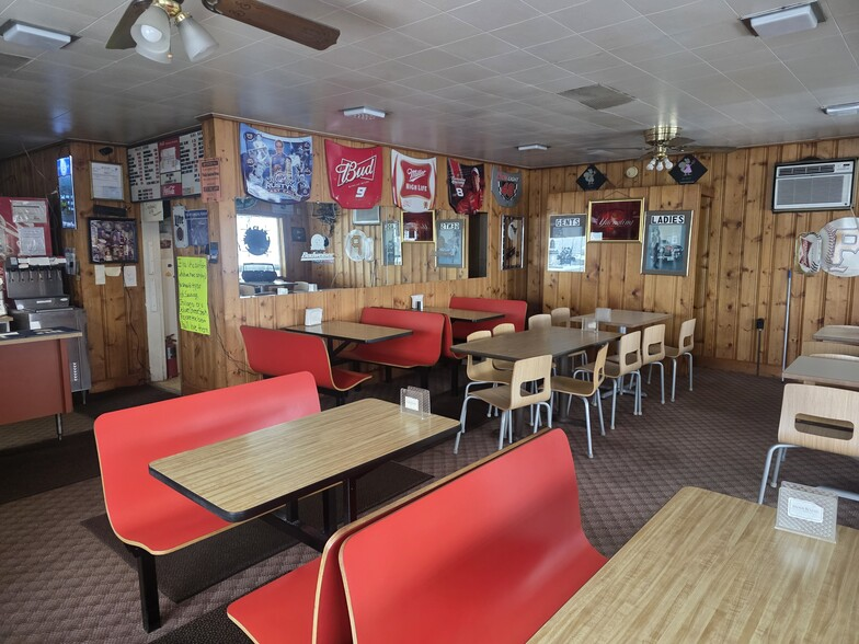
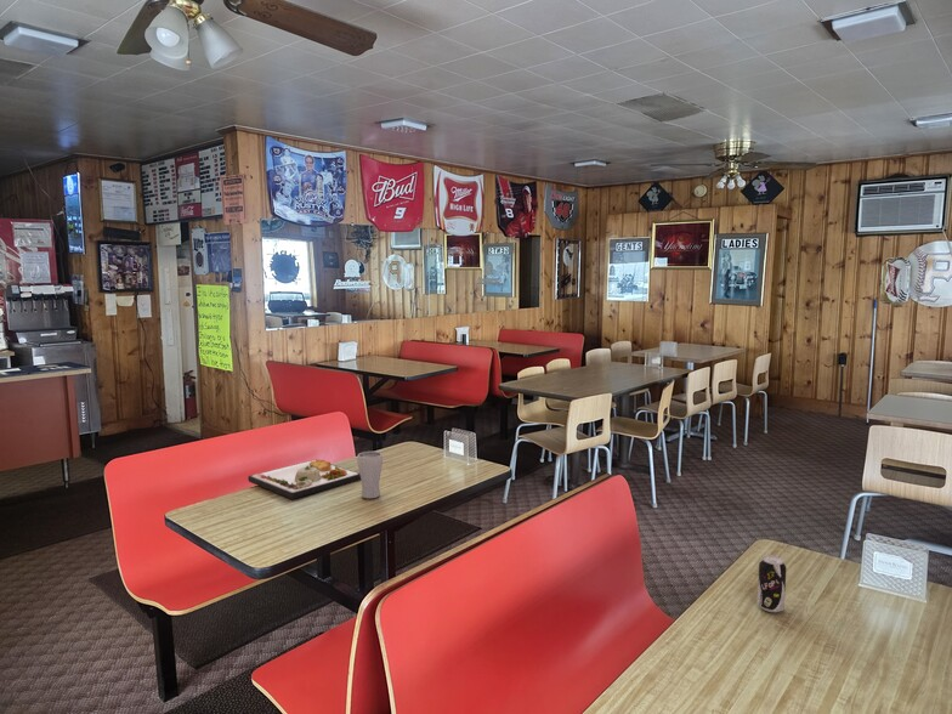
+ dinner plate [246,459,362,500]
+ drinking glass [356,450,384,499]
+ beverage can [756,554,788,613]
